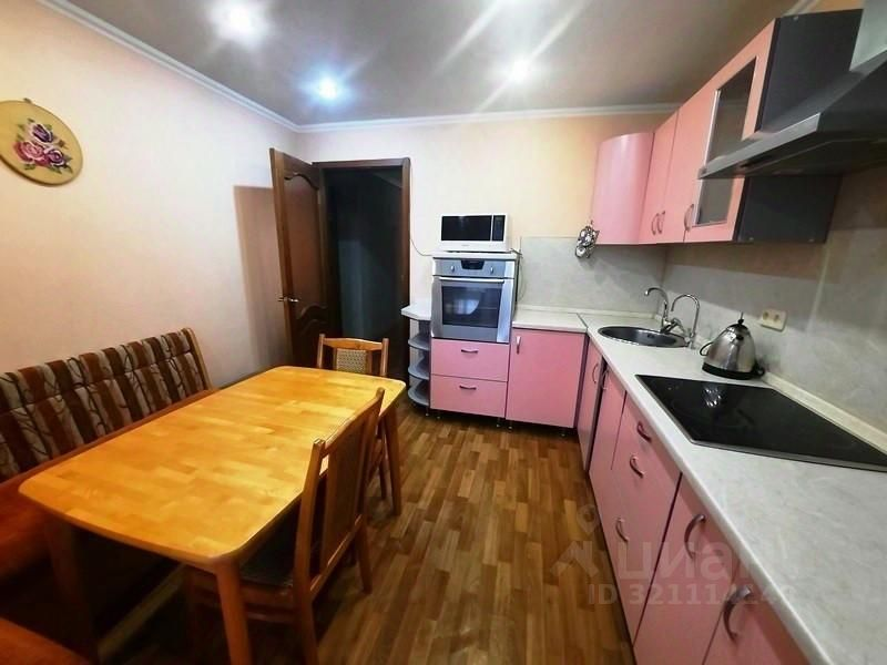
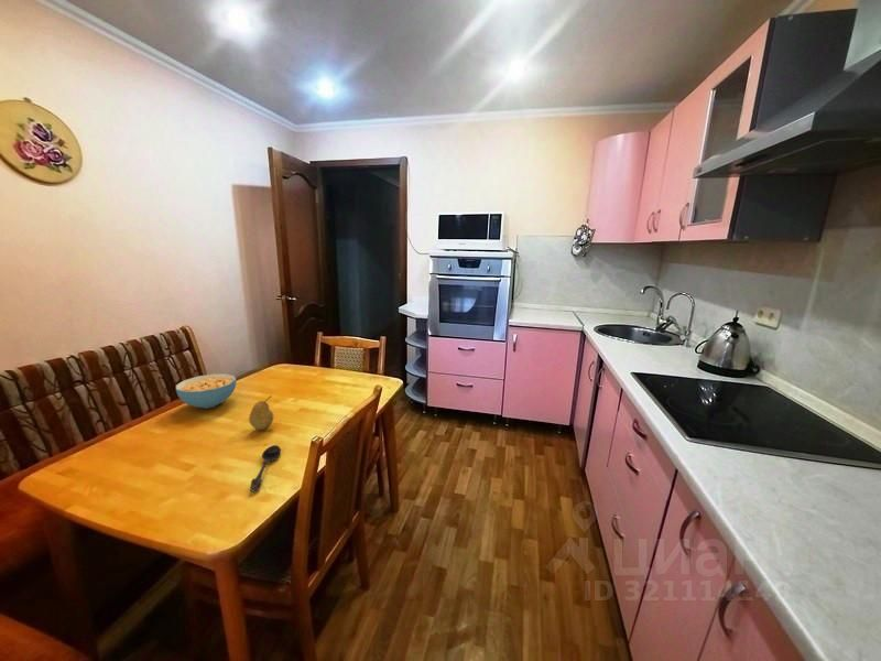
+ fruit [248,394,274,431]
+ spoon [249,444,282,492]
+ cereal bowl [175,372,237,410]
